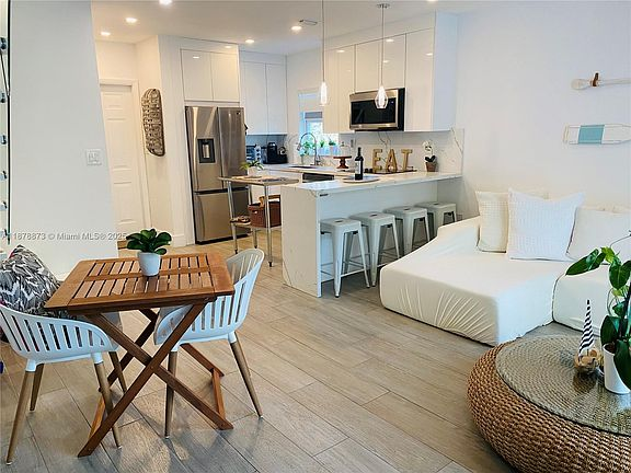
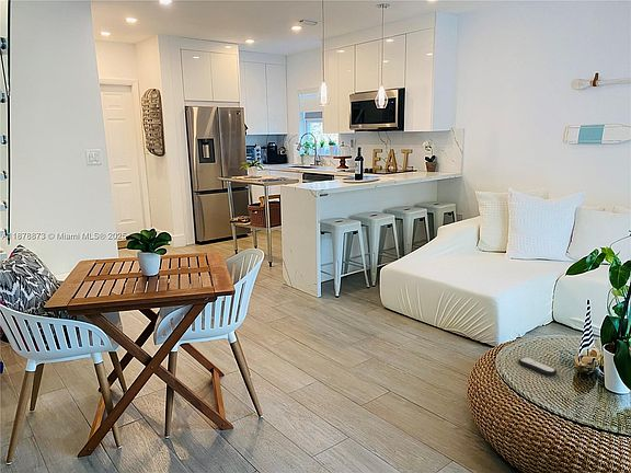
+ remote control [517,356,558,377]
